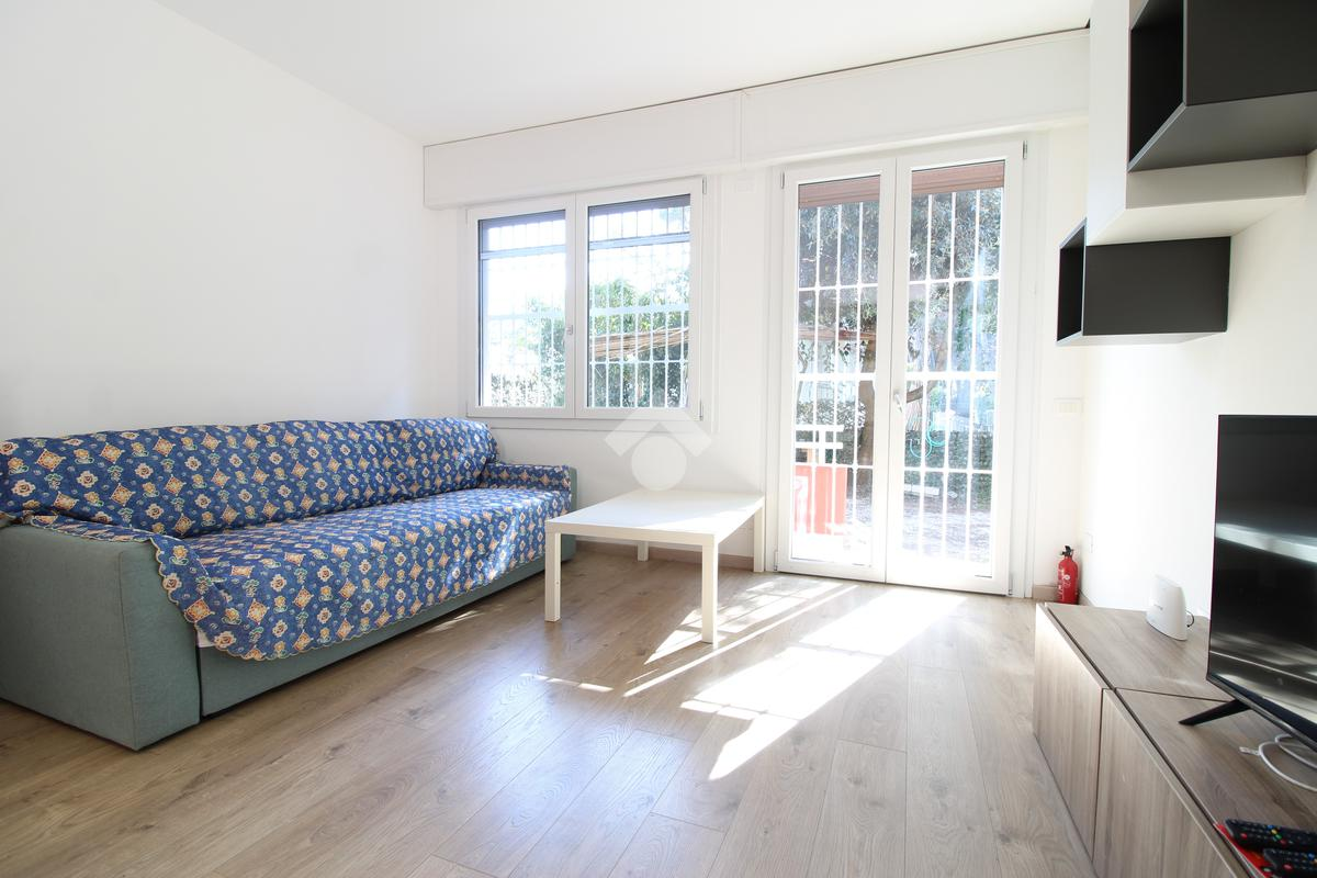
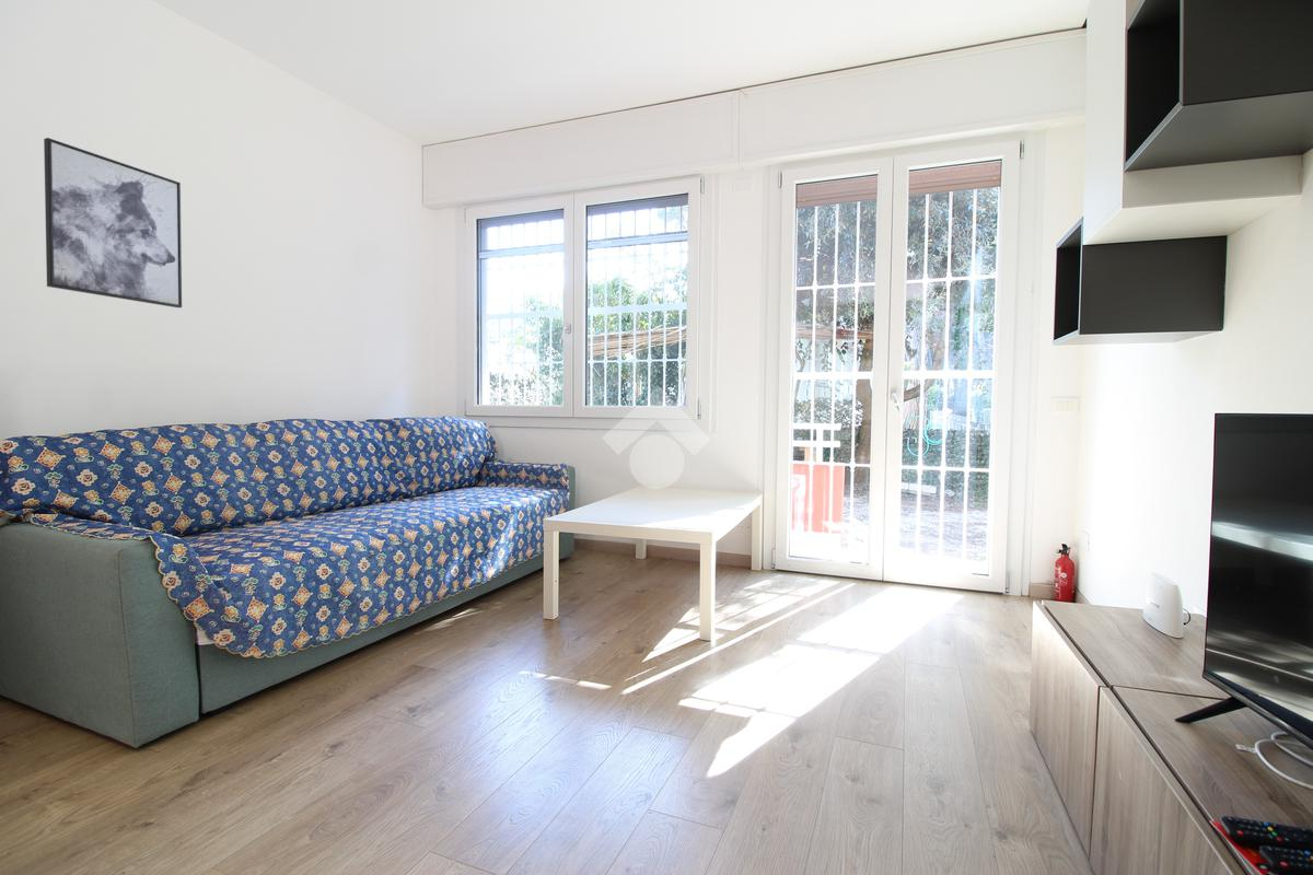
+ wall art [43,137,183,308]
